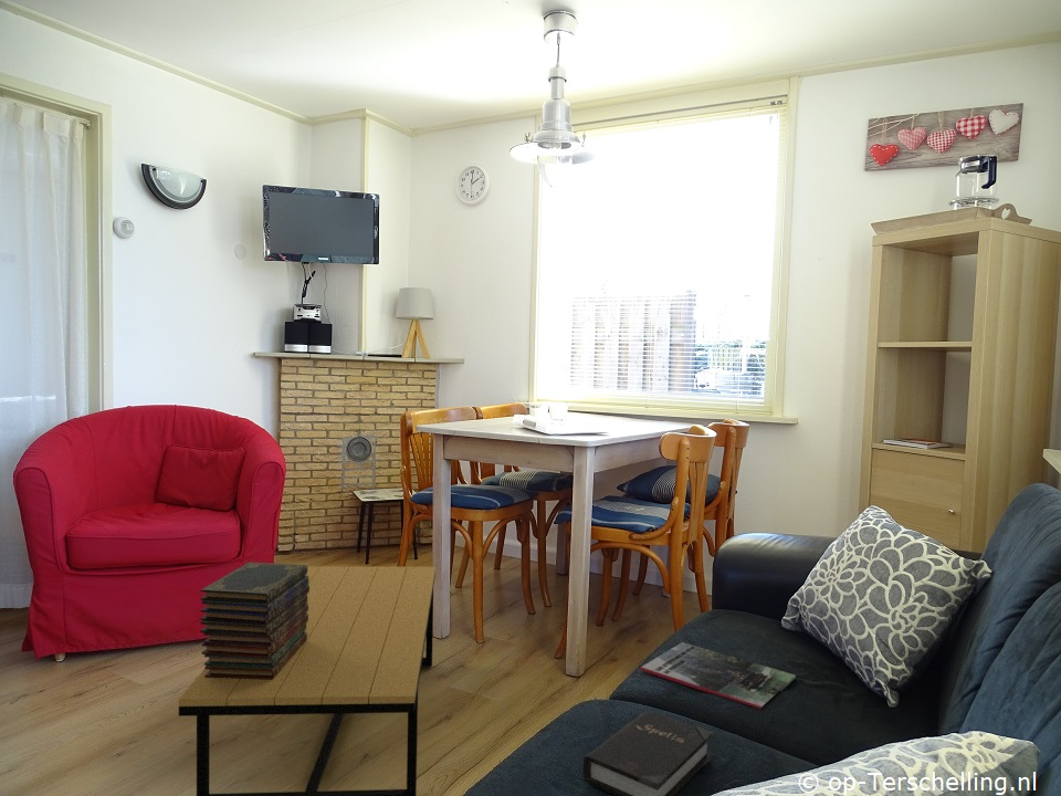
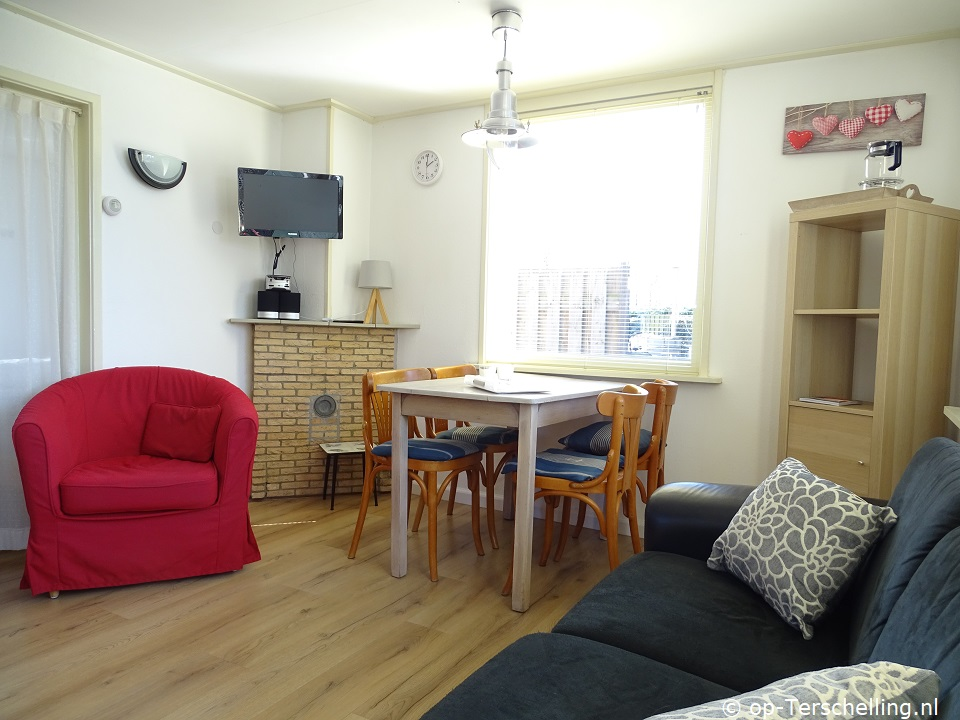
- coffee table [178,565,437,796]
- magazine [640,641,797,710]
- book stack [199,562,309,680]
- hardback book [582,710,714,796]
